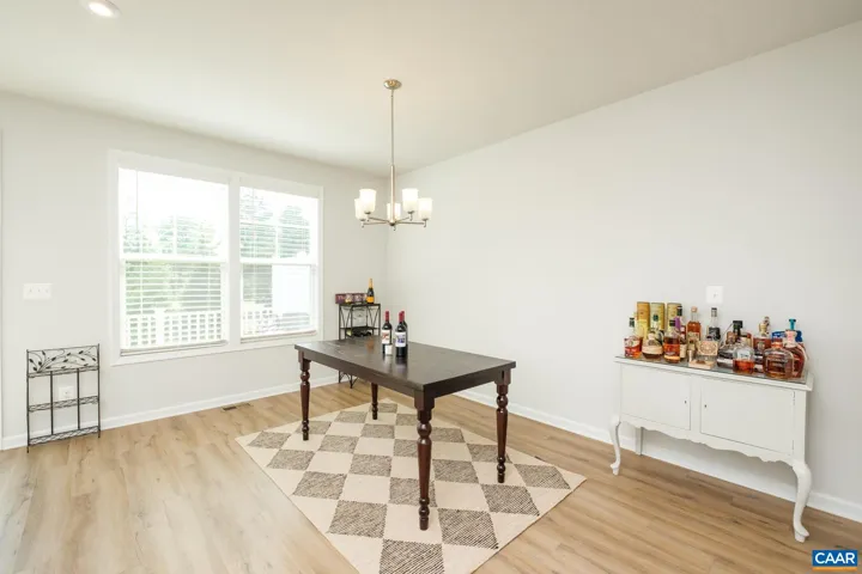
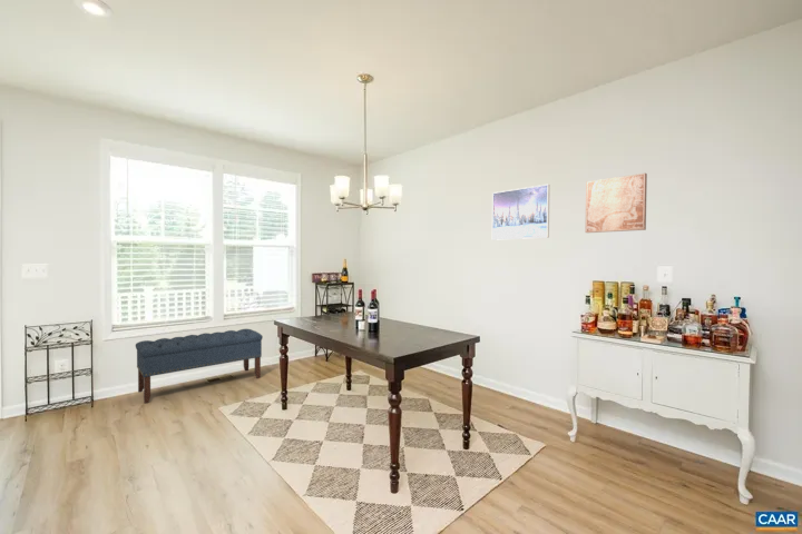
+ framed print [491,184,550,241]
+ bench [135,328,264,404]
+ wall art [585,172,648,234]
